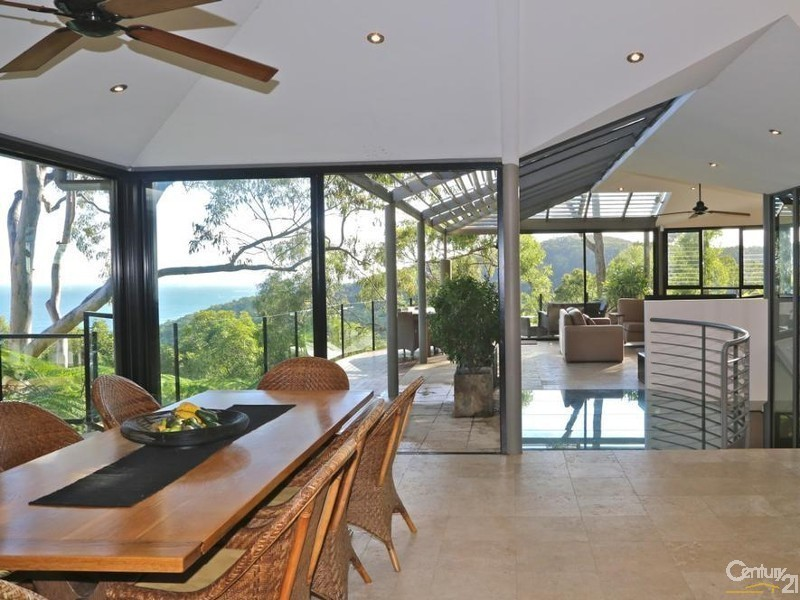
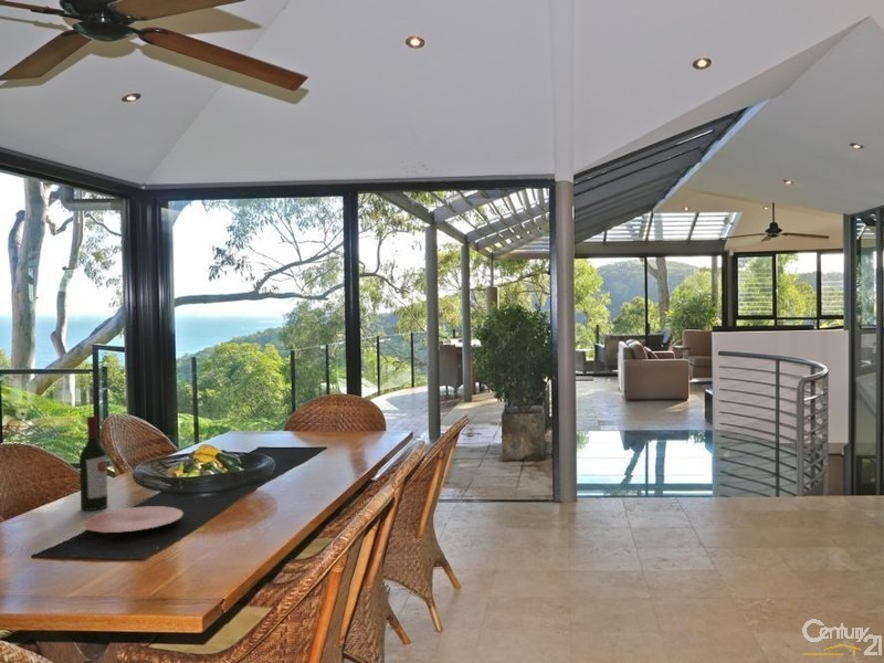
+ wine bottle [78,415,108,512]
+ plate [82,505,185,534]
